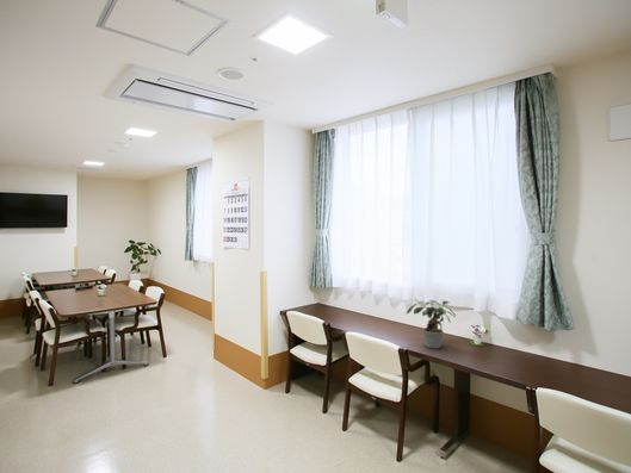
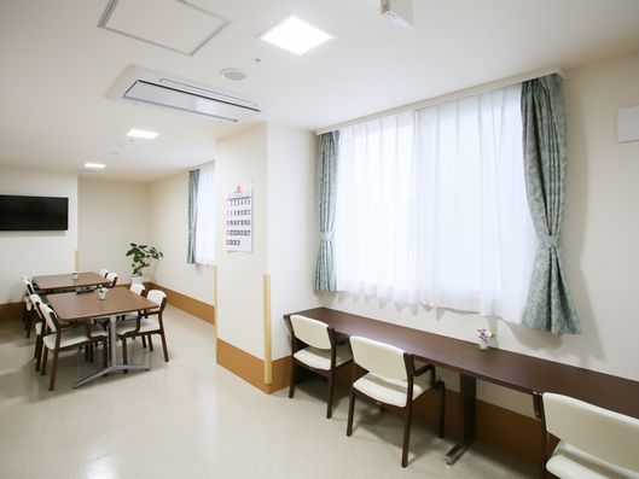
- potted plant [404,299,457,349]
